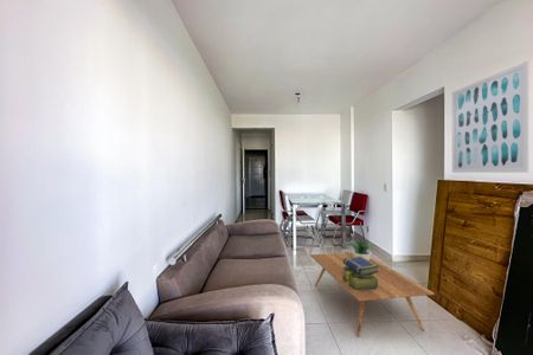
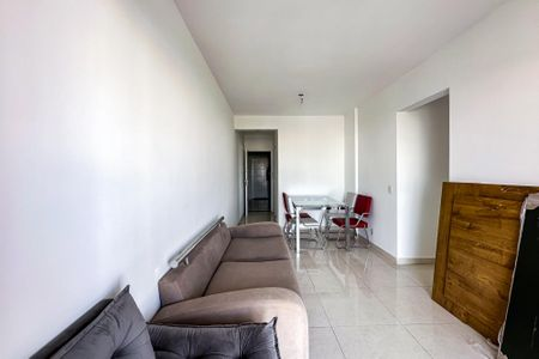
- wall art [451,60,531,174]
- stack of books [341,256,379,291]
- coffee table [309,251,436,338]
- potted plant [343,239,377,260]
